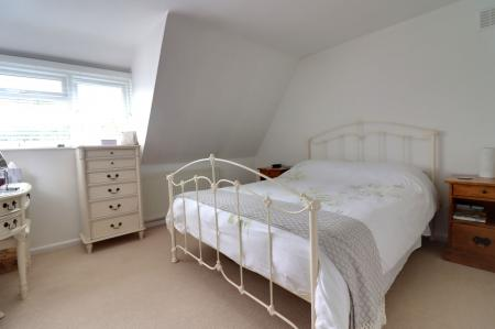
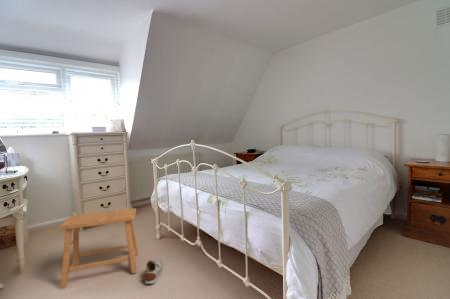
+ stool [58,207,139,289]
+ shoe [144,258,164,285]
